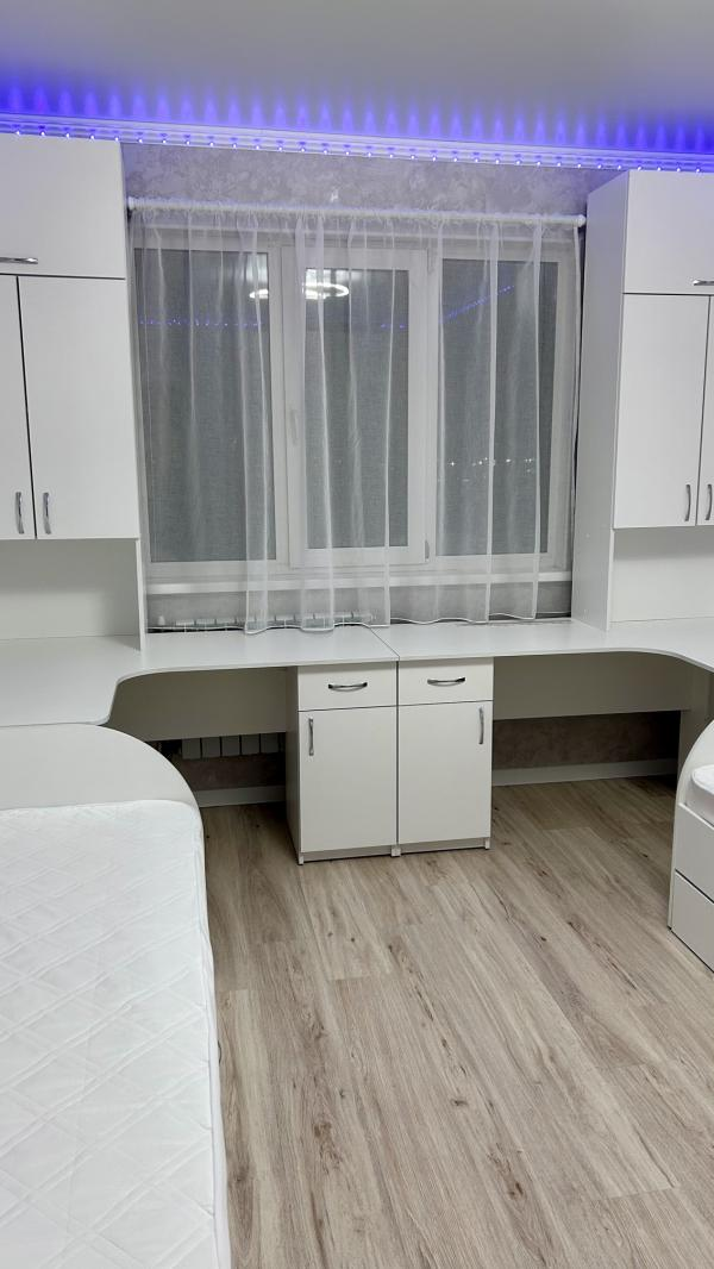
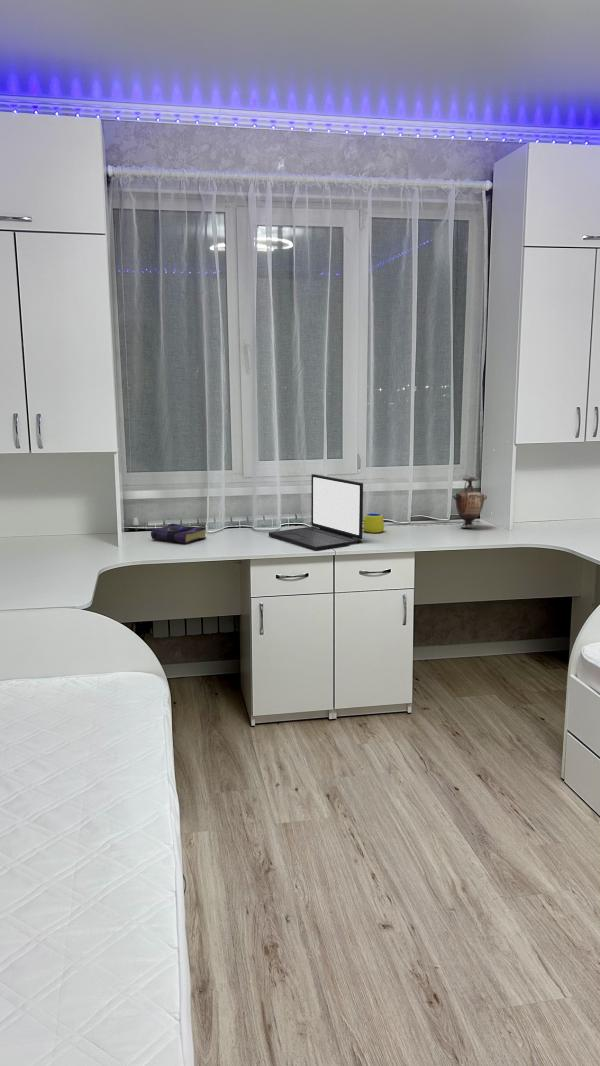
+ laptop [268,473,364,552]
+ mug [363,512,385,534]
+ book [150,522,207,545]
+ vase [452,476,488,528]
